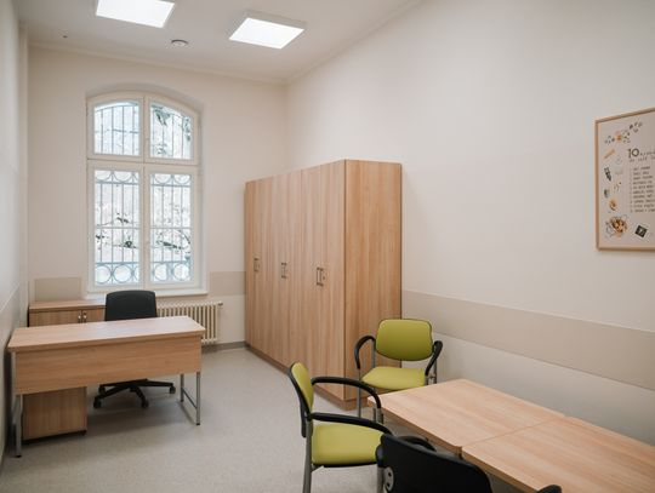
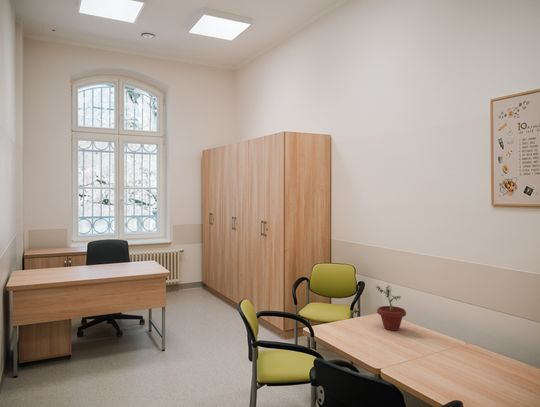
+ potted plant [375,285,407,332]
